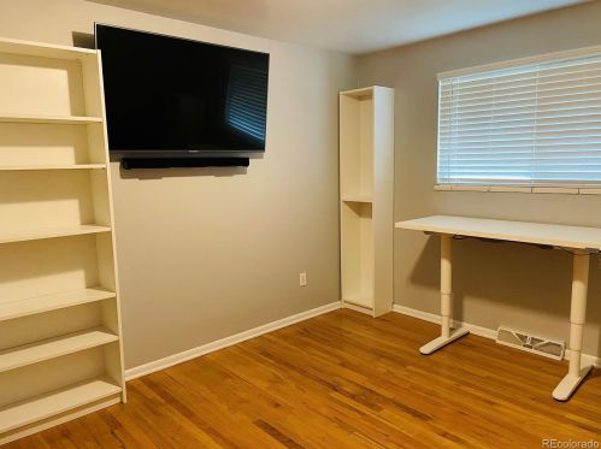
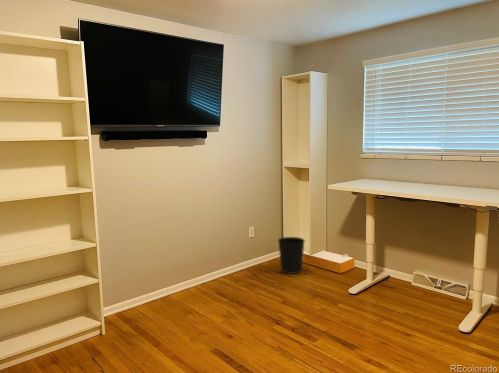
+ storage bin [303,250,356,274]
+ wastebasket [277,236,306,275]
